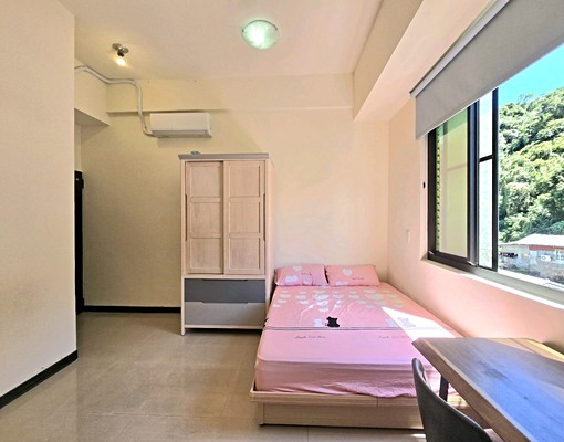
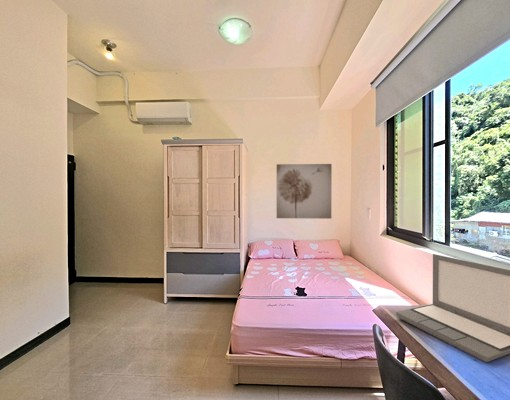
+ wall art [276,163,333,220]
+ laptop [395,253,510,363]
